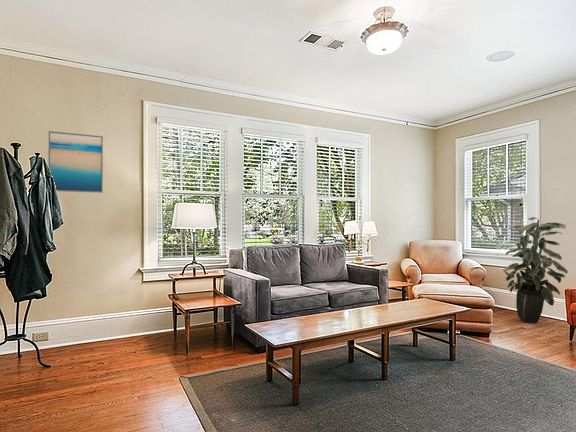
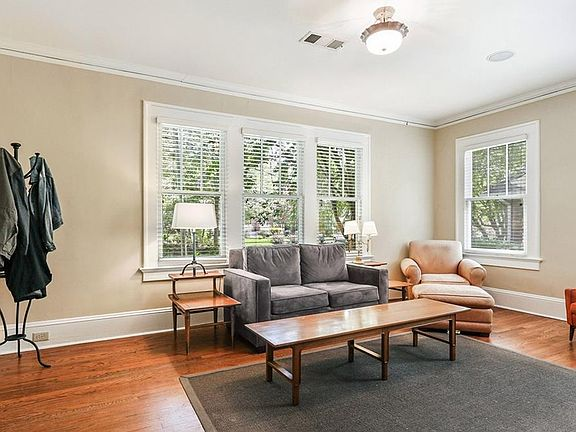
- indoor plant [502,216,569,324]
- wall art [47,130,104,194]
